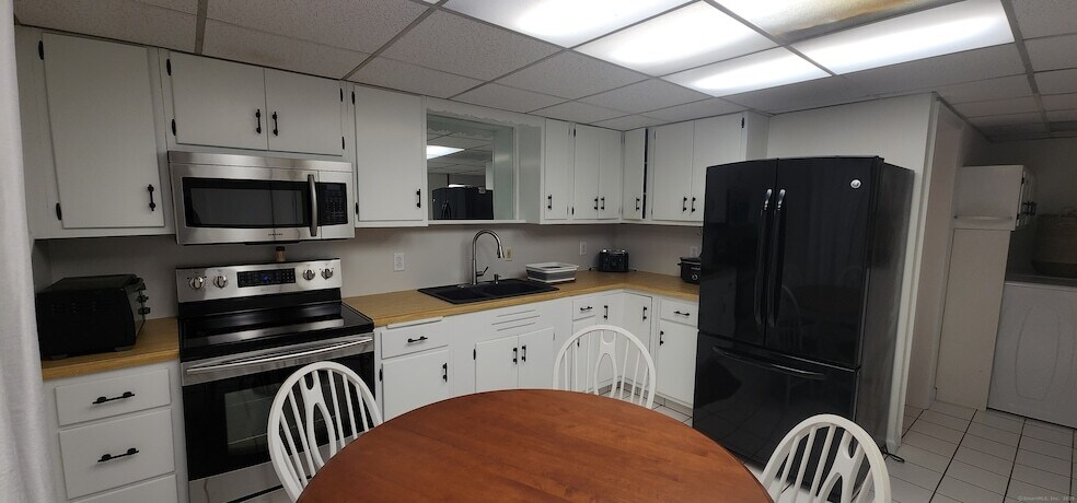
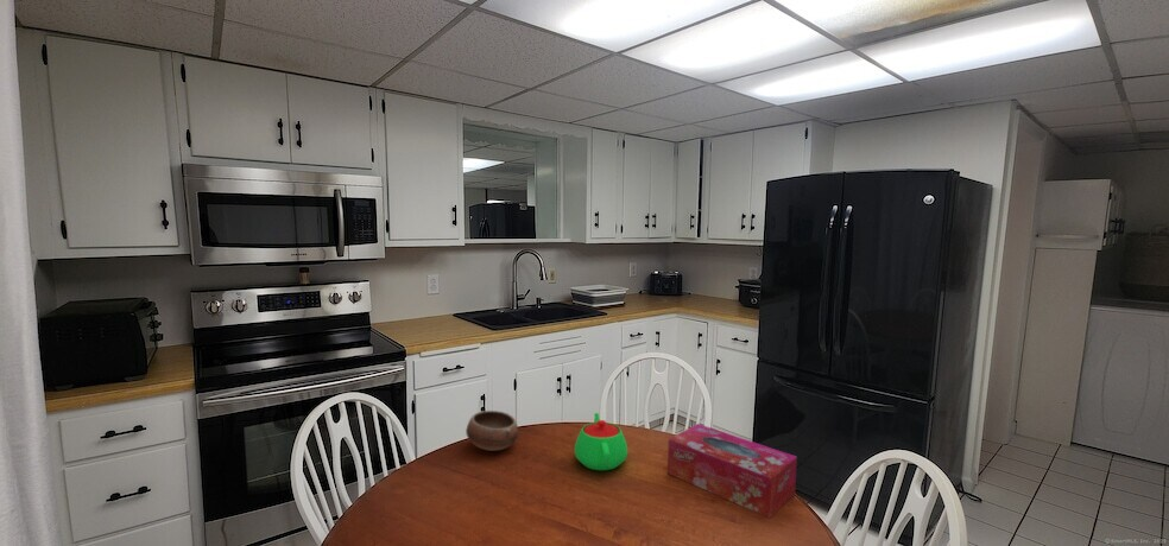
+ tissue box [666,423,798,520]
+ teapot [574,412,628,471]
+ bowl [465,410,519,452]
